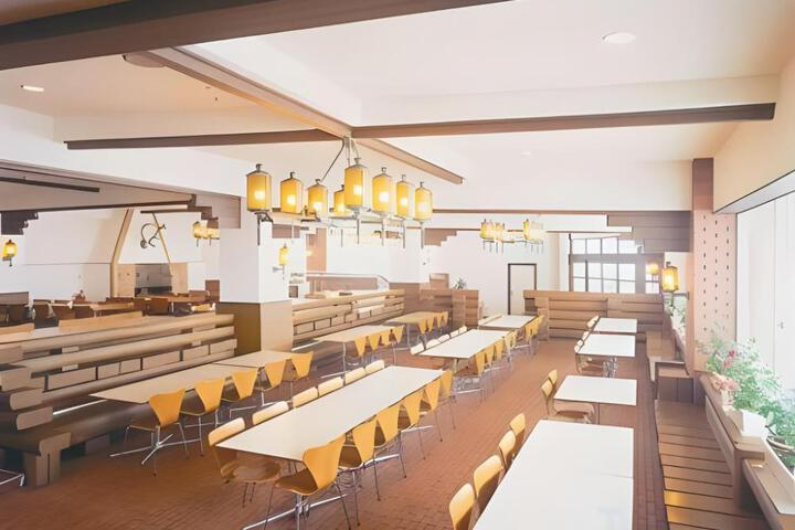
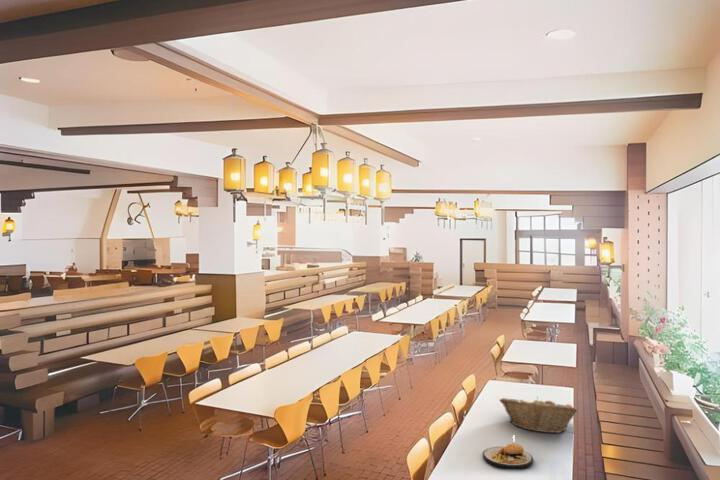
+ fruit basket [499,395,579,434]
+ plate [482,443,534,470]
